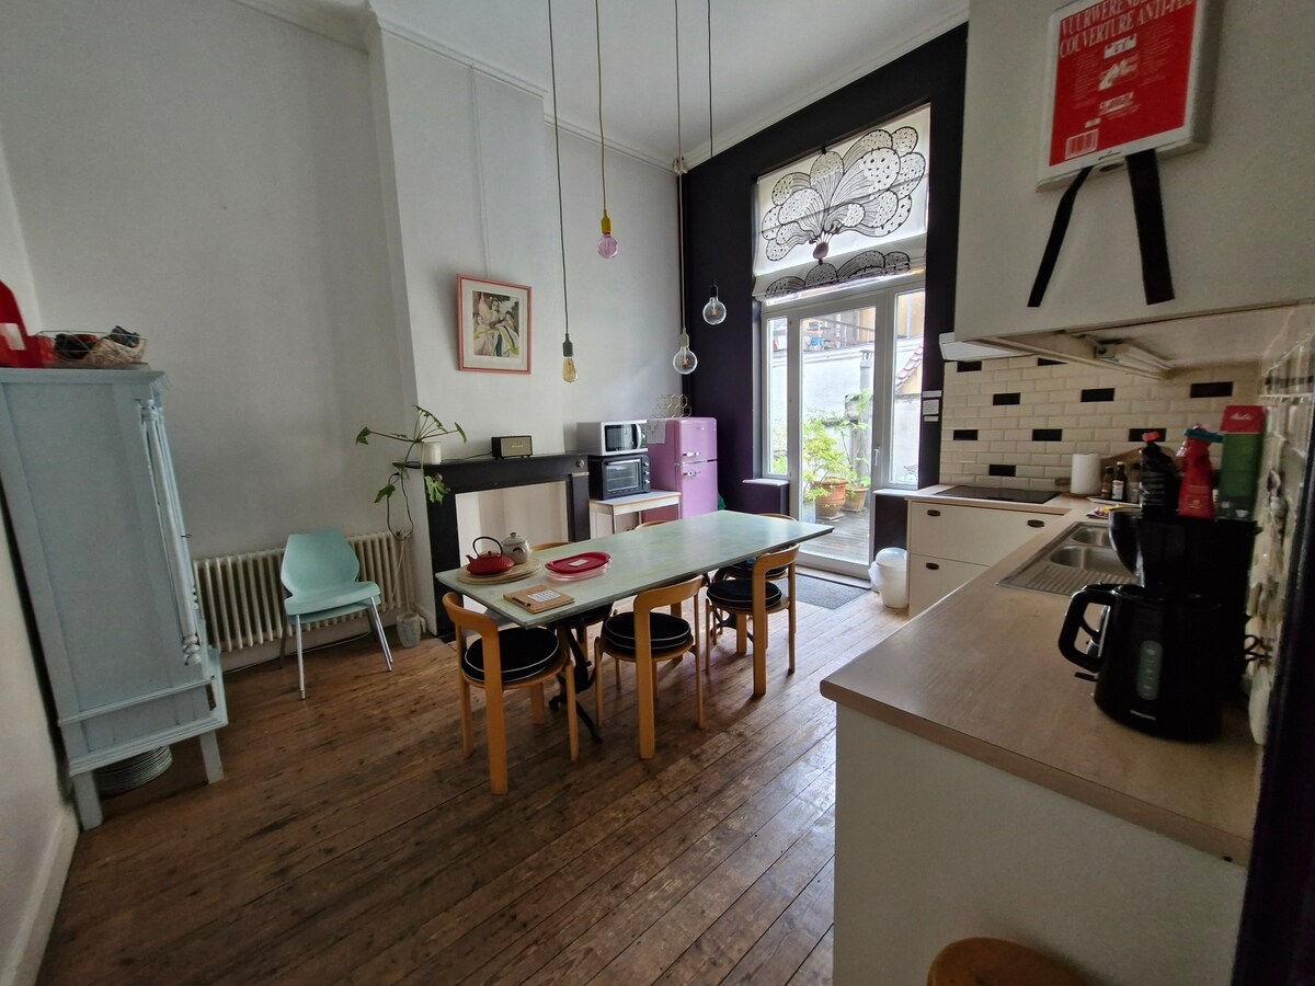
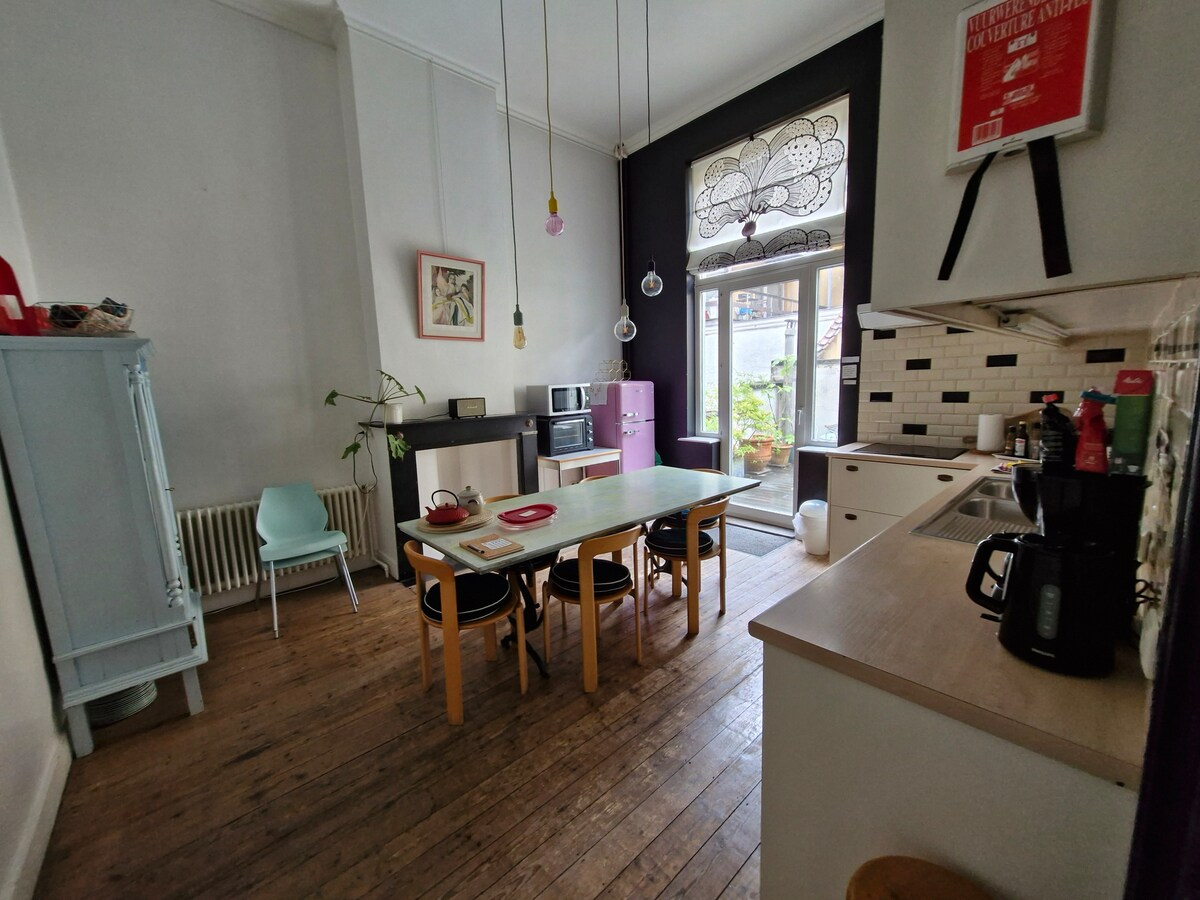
- plant pot [396,611,422,649]
